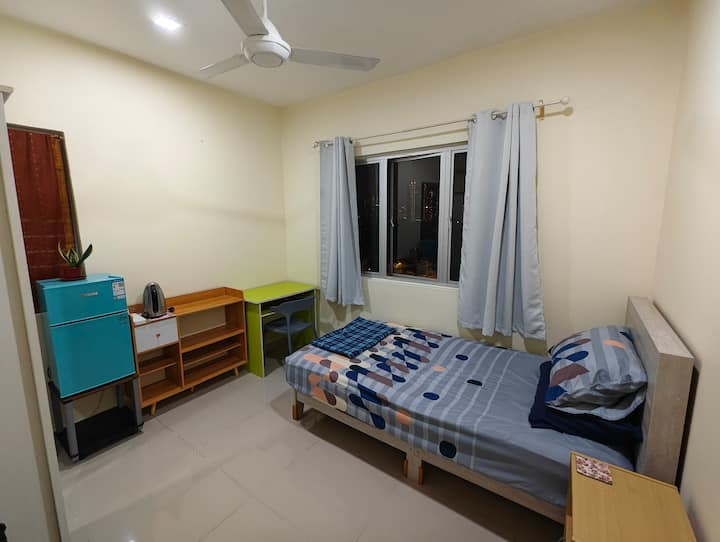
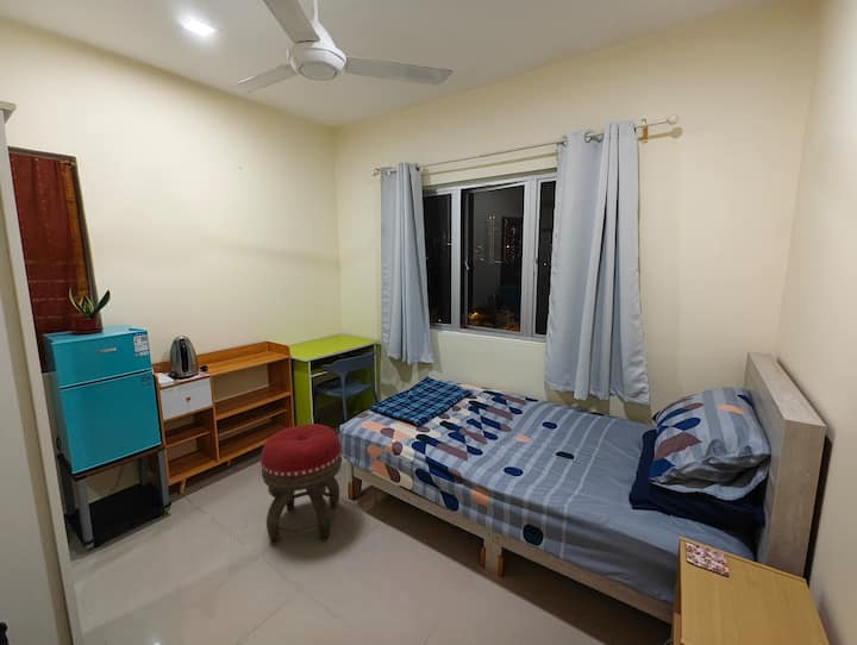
+ footstool [259,422,343,544]
